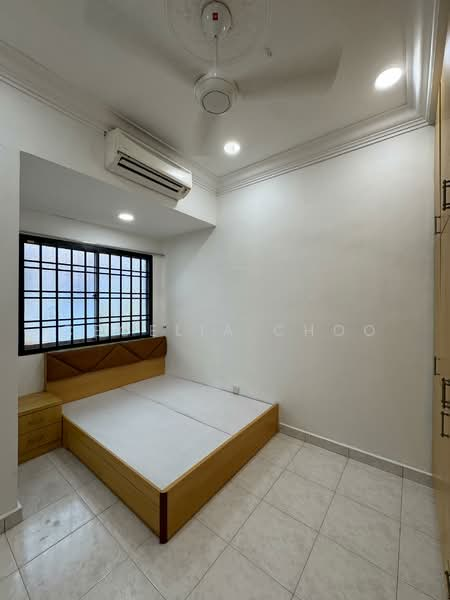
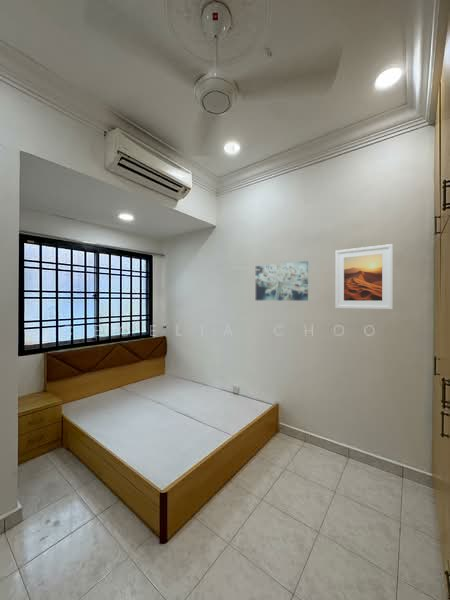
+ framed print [334,243,394,310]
+ wall art [255,260,309,302]
